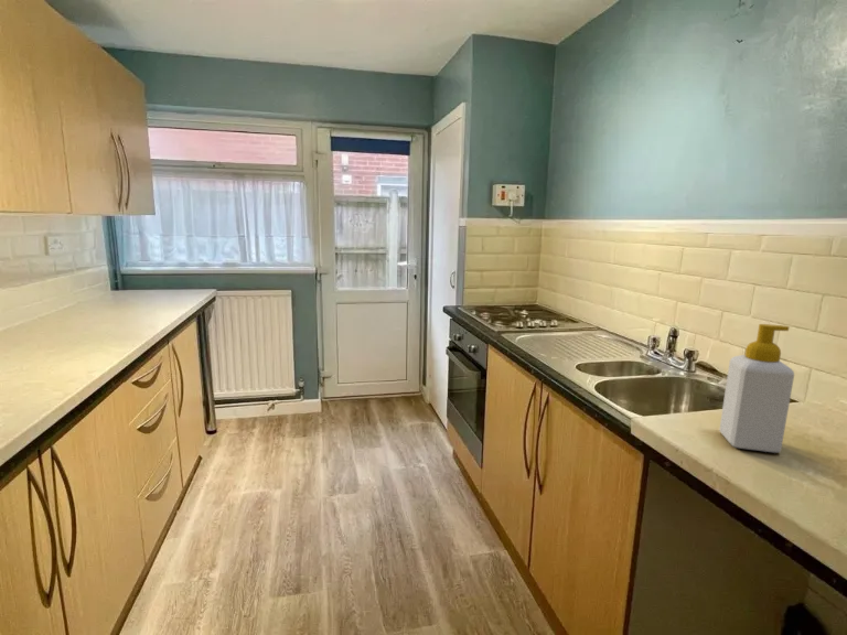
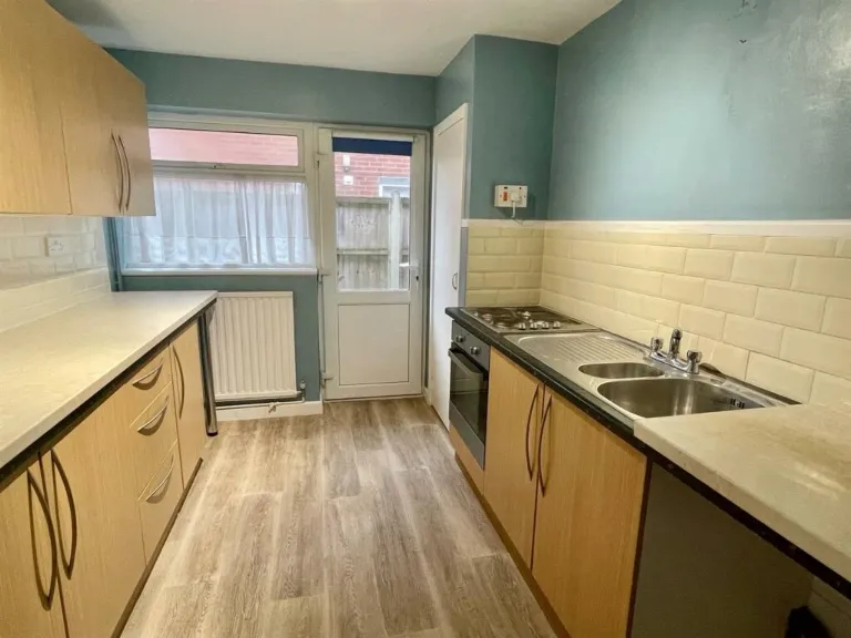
- soap bottle [718,323,795,454]
